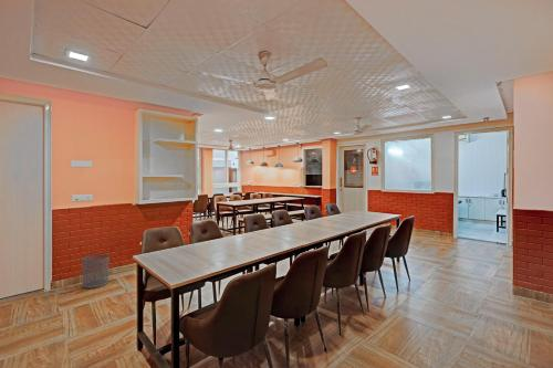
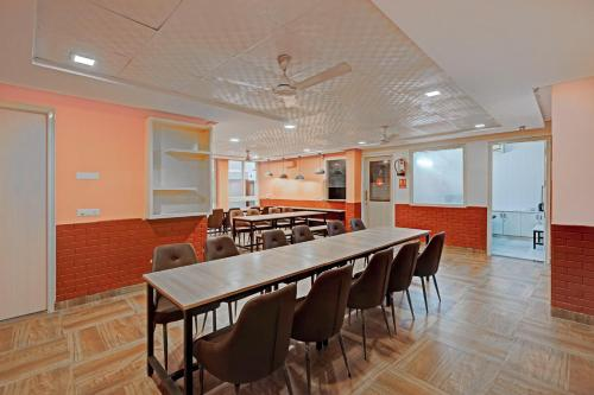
- waste bin [81,253,111,290]
